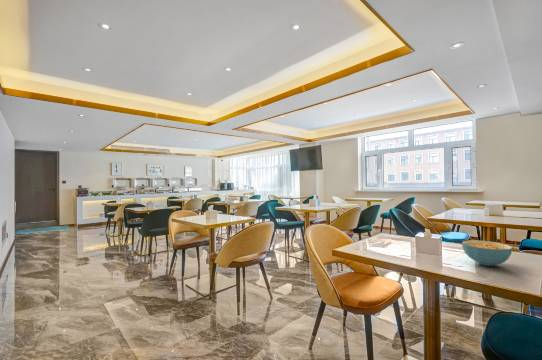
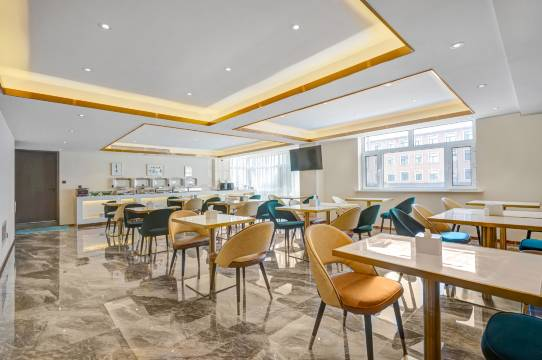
- cereal bowl [461,239,513,267]
